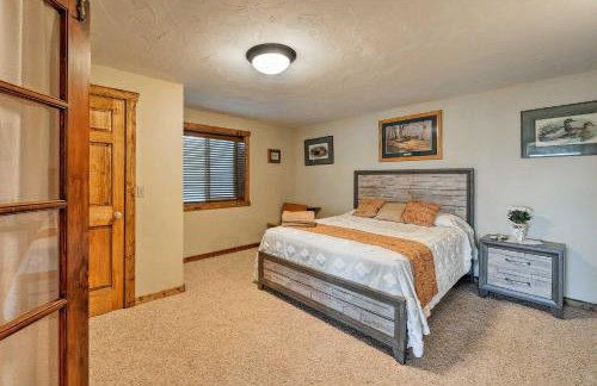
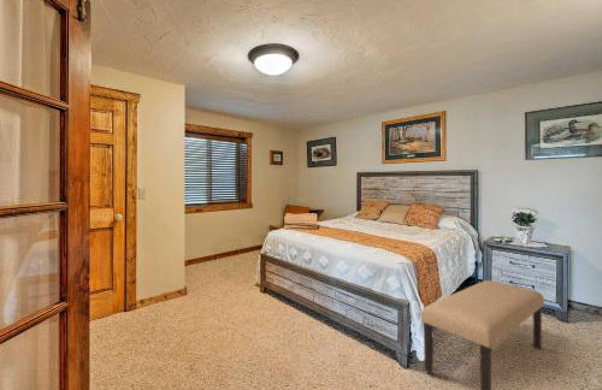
+ bench [420,279,545,390]
